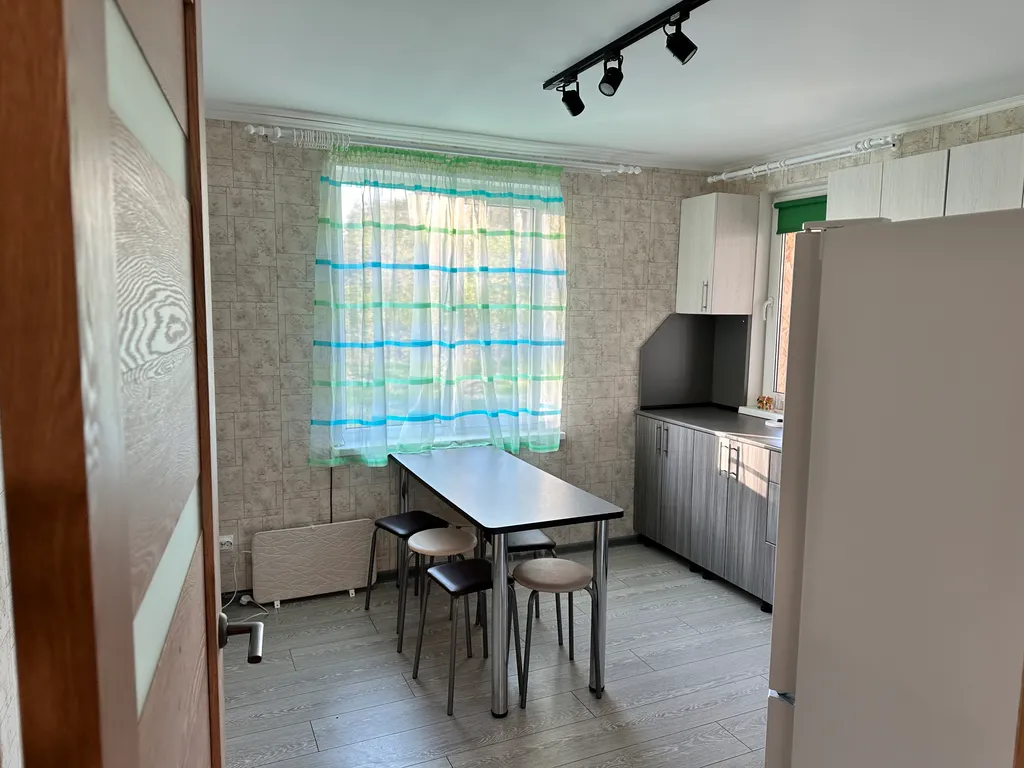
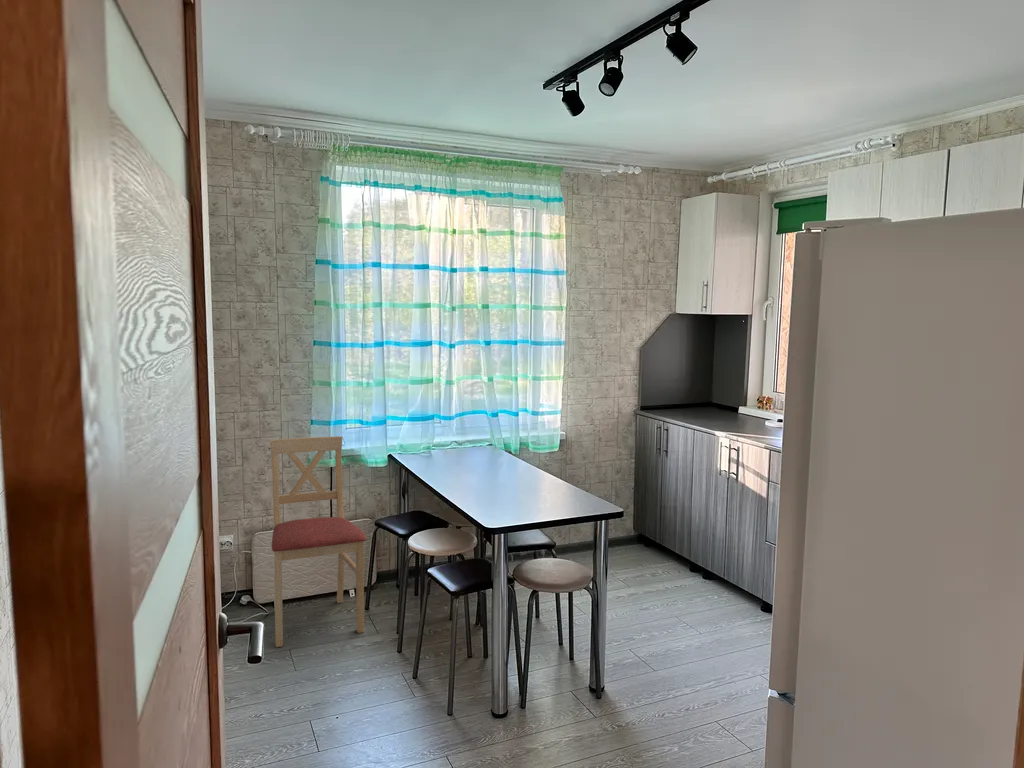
+ chair [269,435,368,648]
